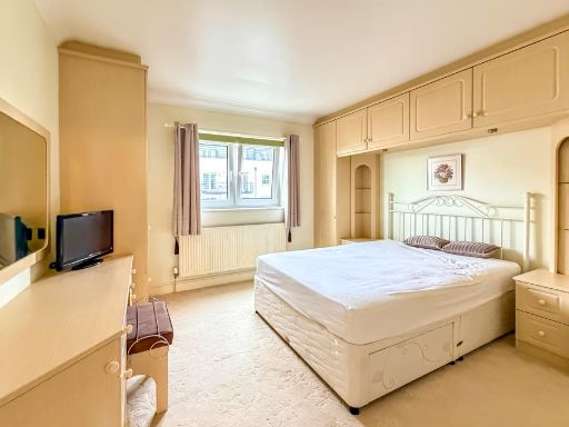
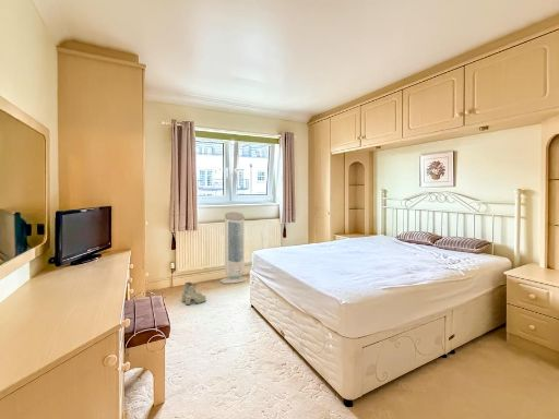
+ air purifier [219,211,250,285]
+ boots [181,282,206,306]
